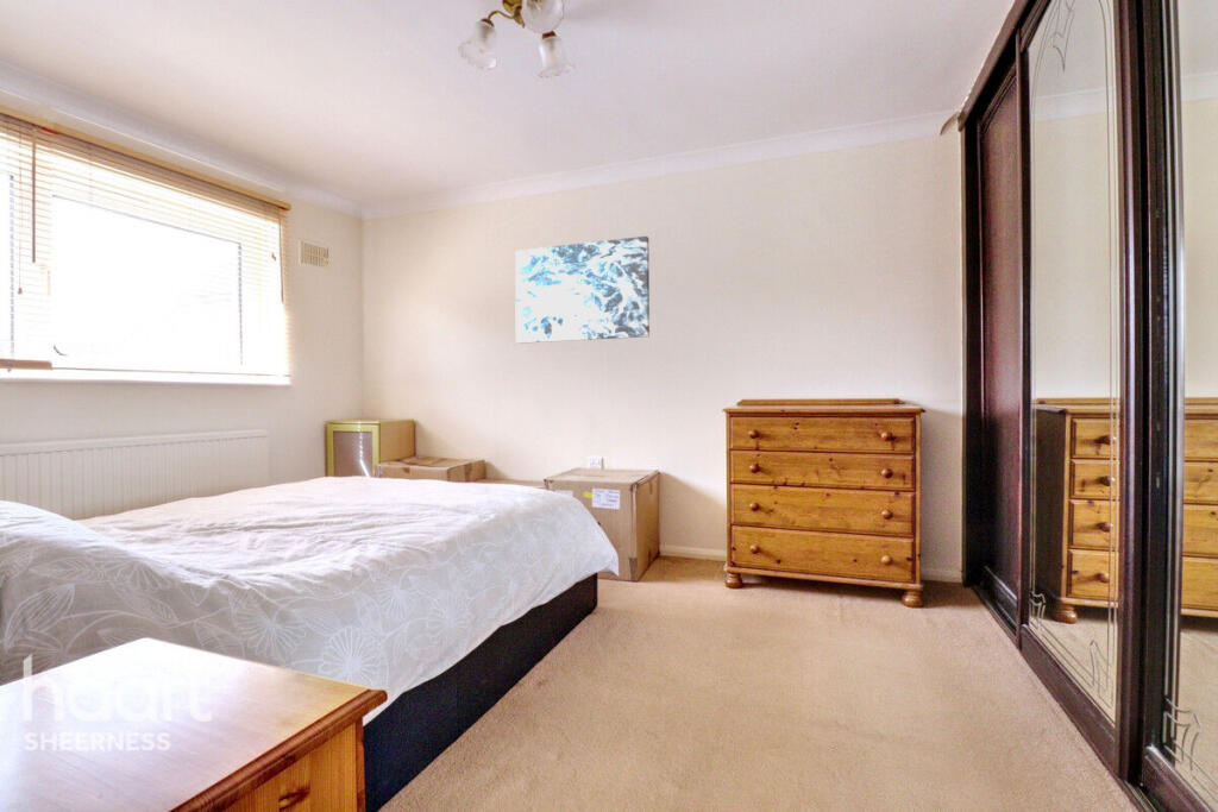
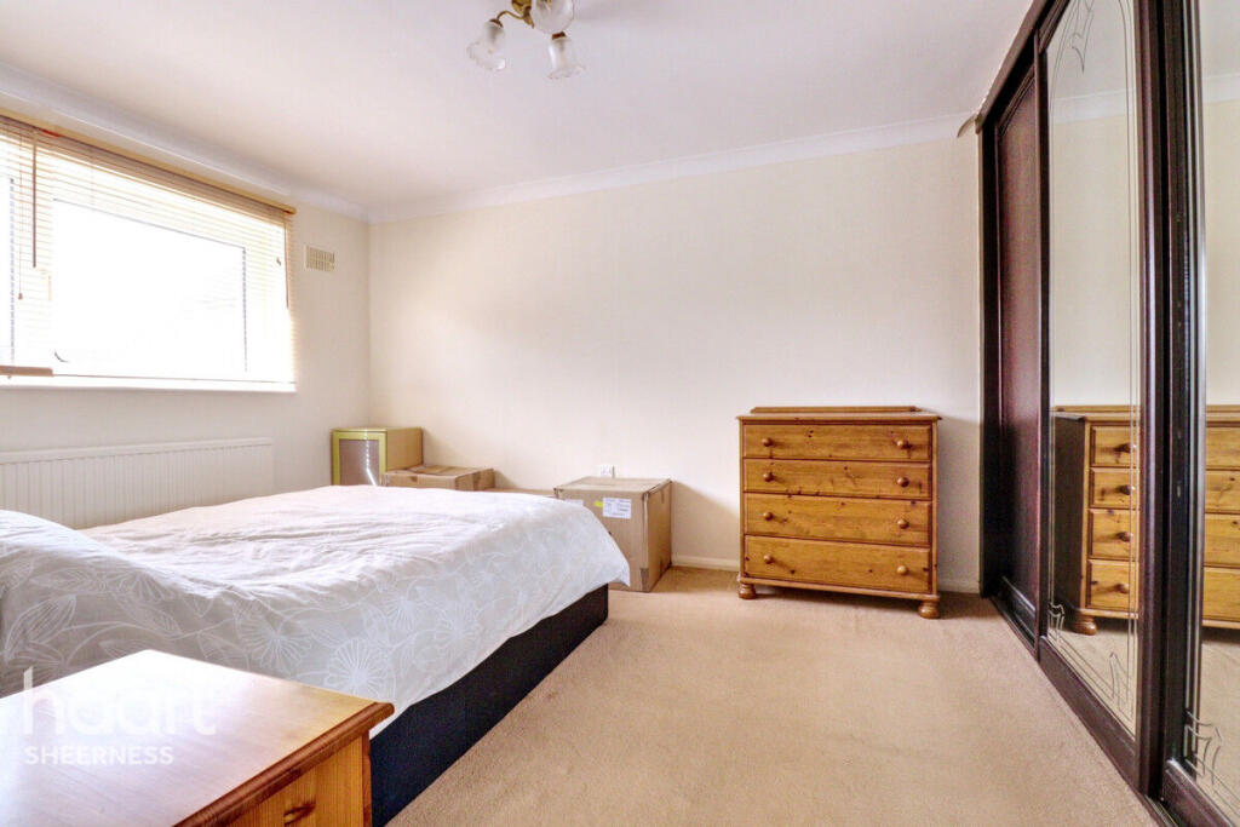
- wall art [514,235,651,345]
